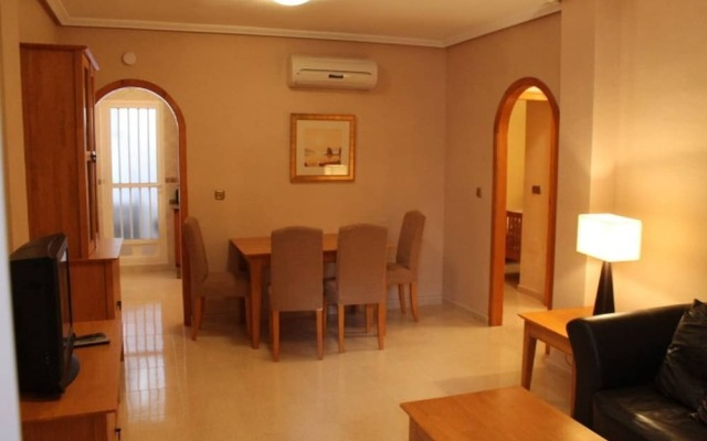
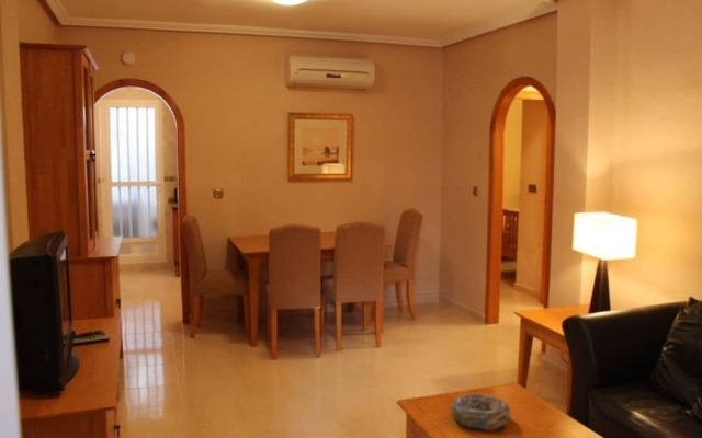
+ decorative bowl [451,392,512,430]
